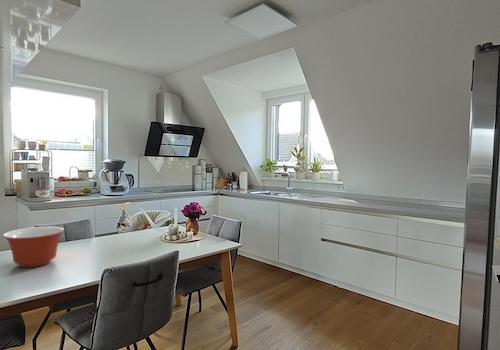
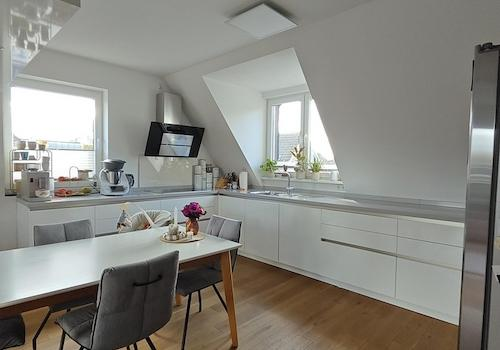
- mixing bowl [2,226,65,268]
